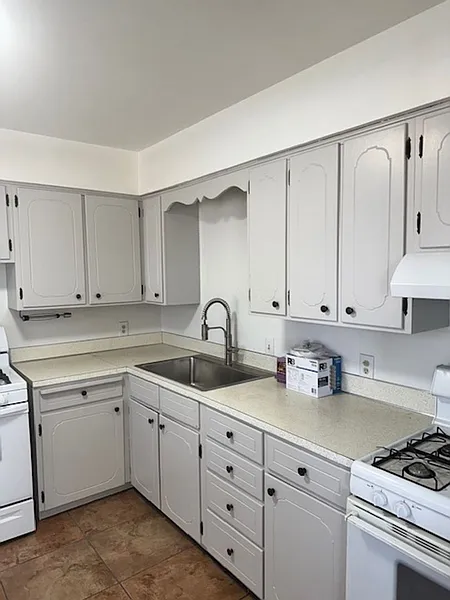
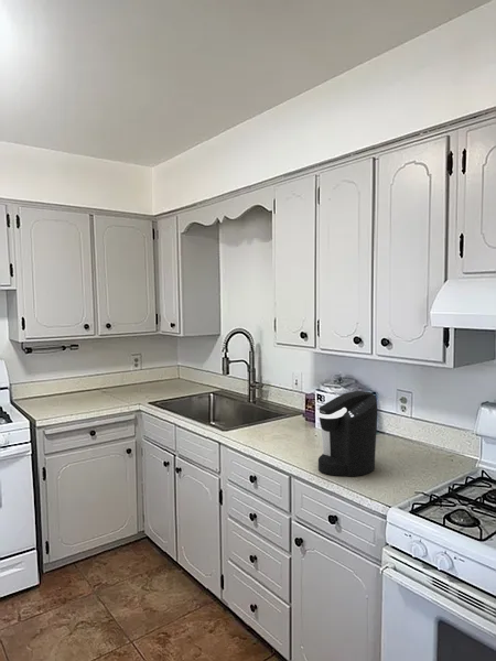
+ coffee maker [314,390,378,477]
